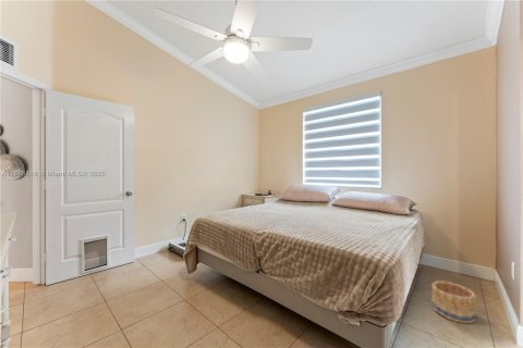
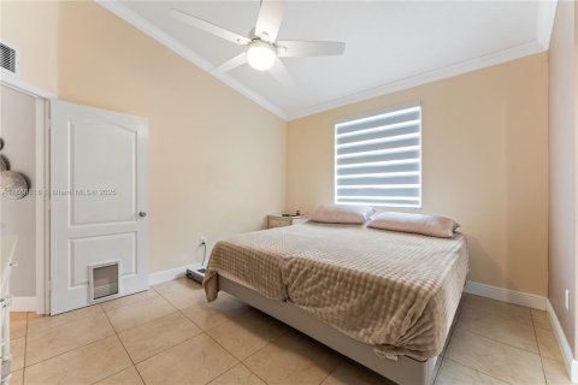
- basket [430,279,477,324]
